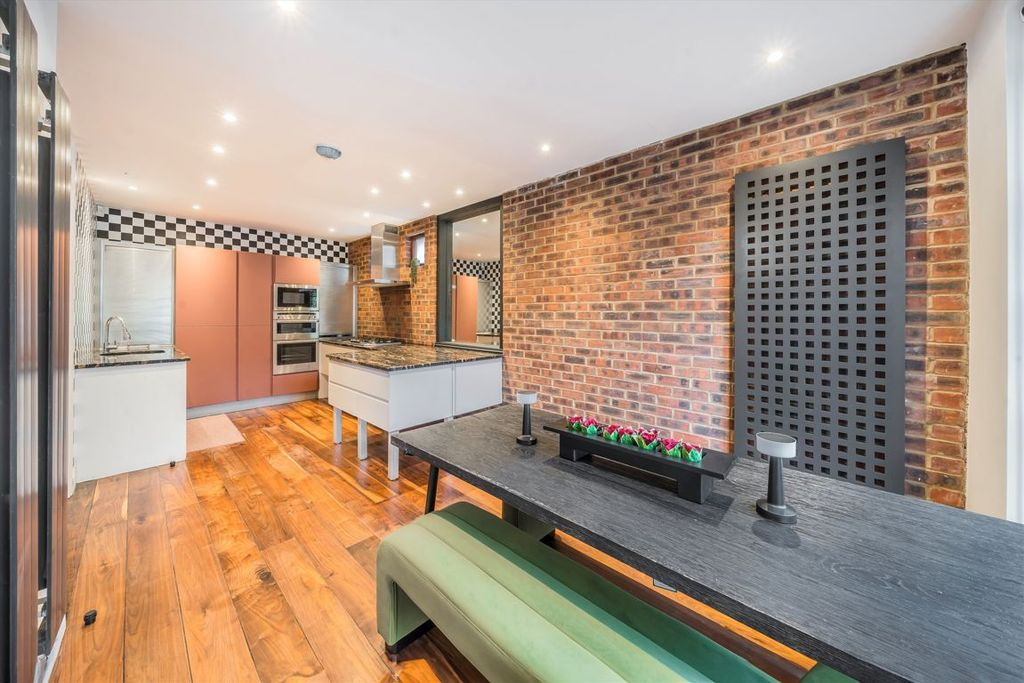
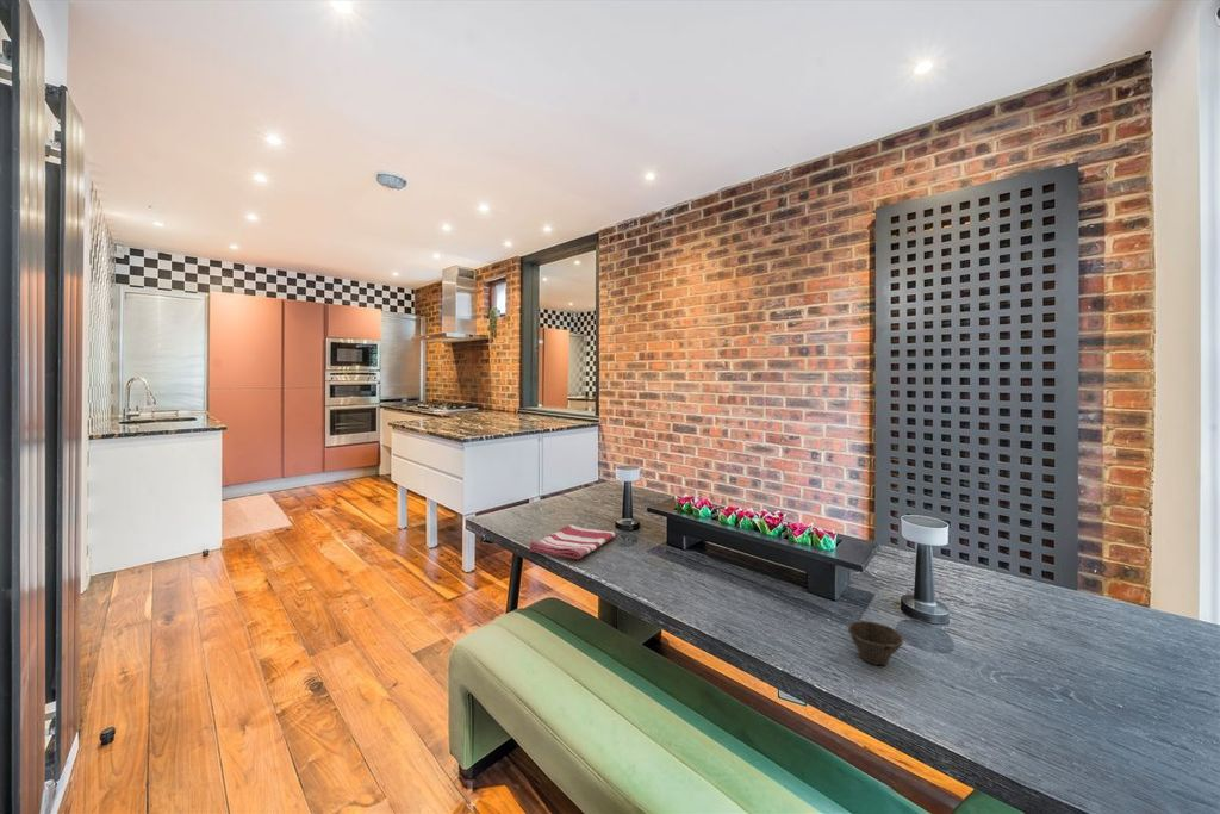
+ dish towel [528,524,617,560]
+ cup [847,620,904,666]
